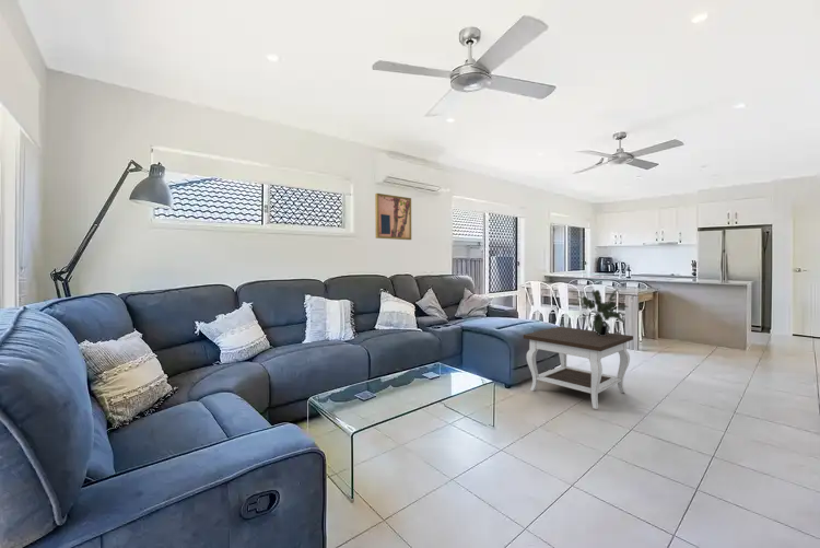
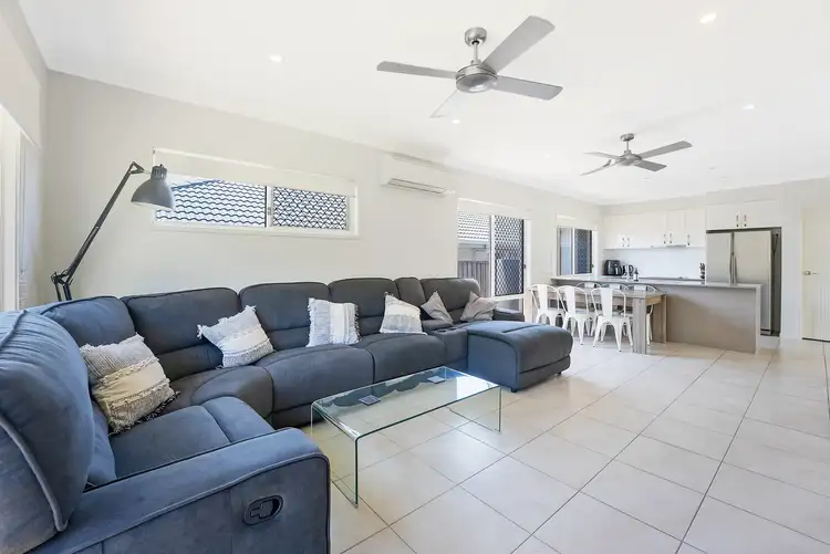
- side table [523,326,634,410]
- wall art [374,193,412,241]
- potted plant [575,288,630,336]
